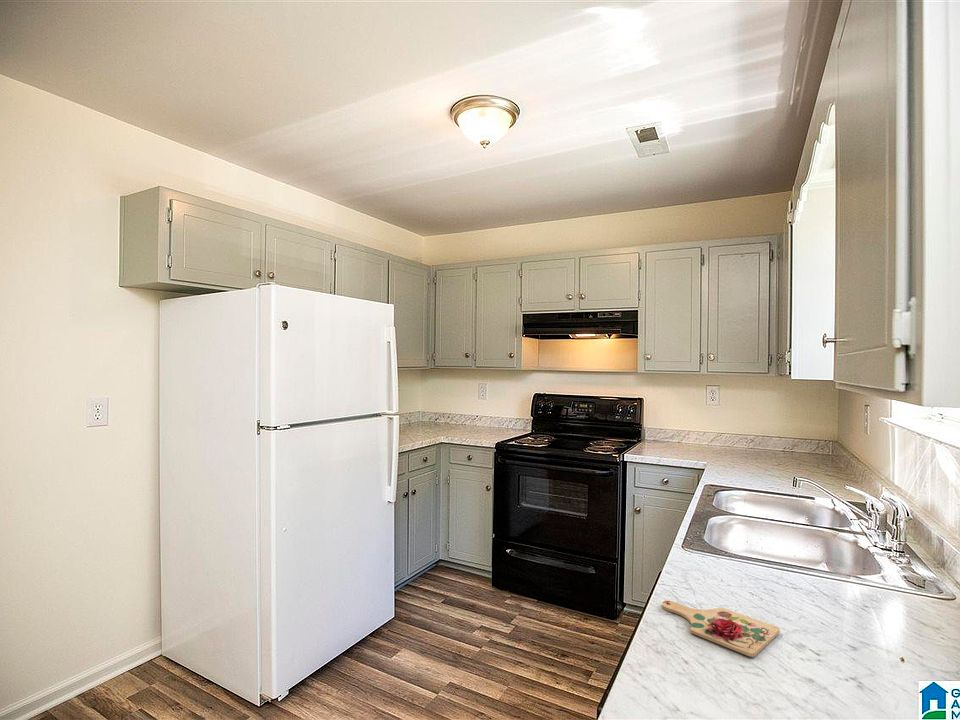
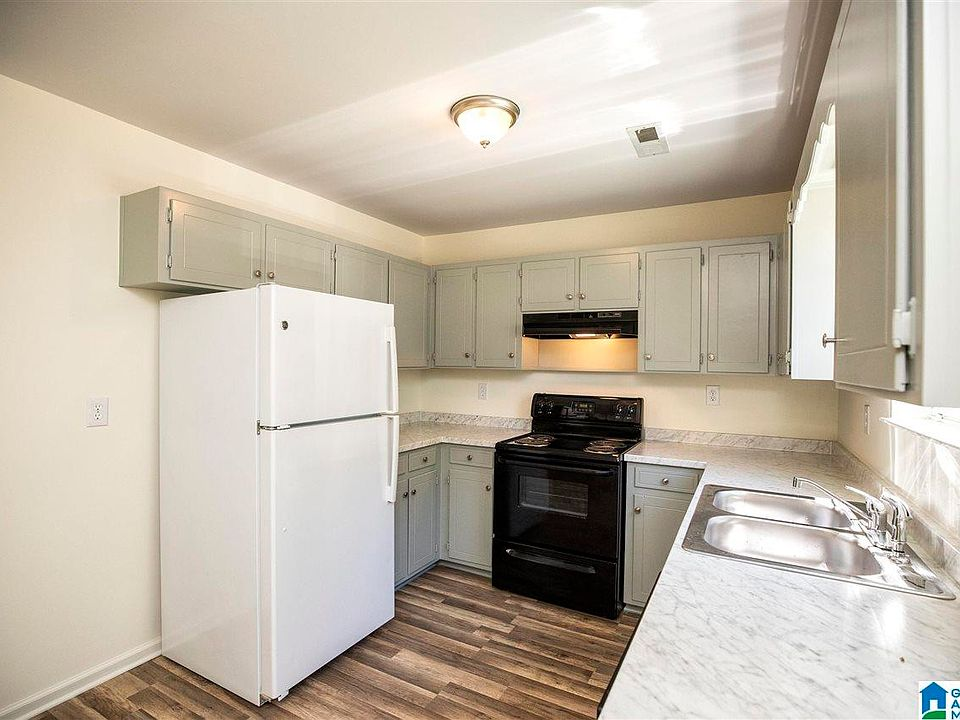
- cutting board [661,600,781,658]
